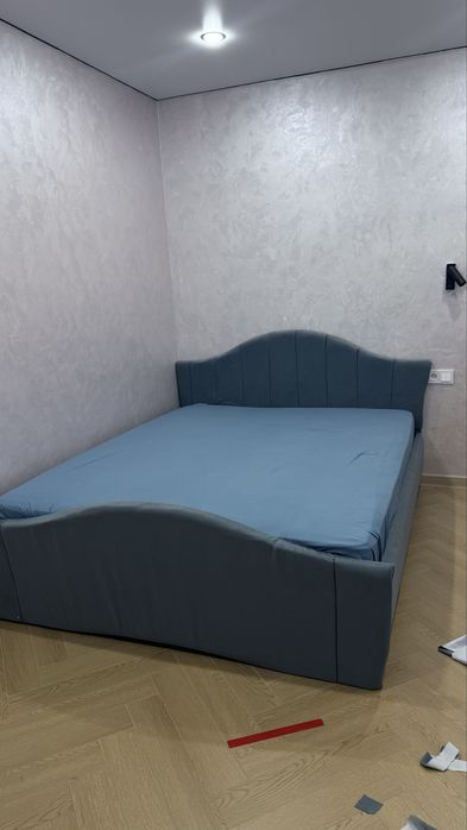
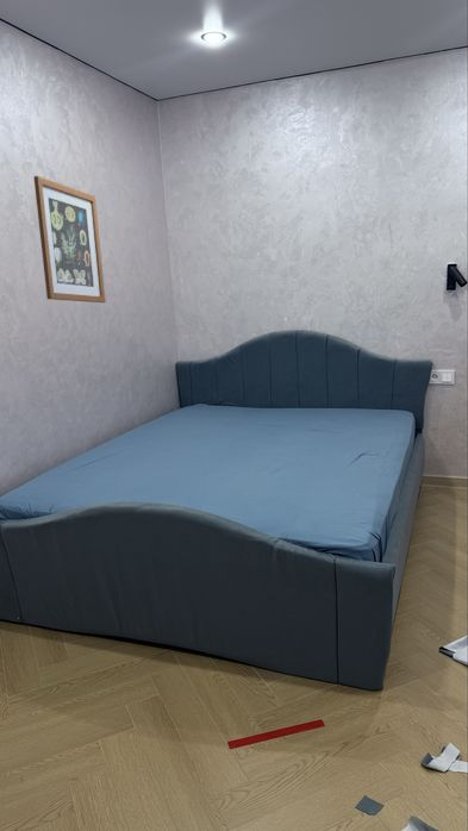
+ wall art [33,175,107,304]
